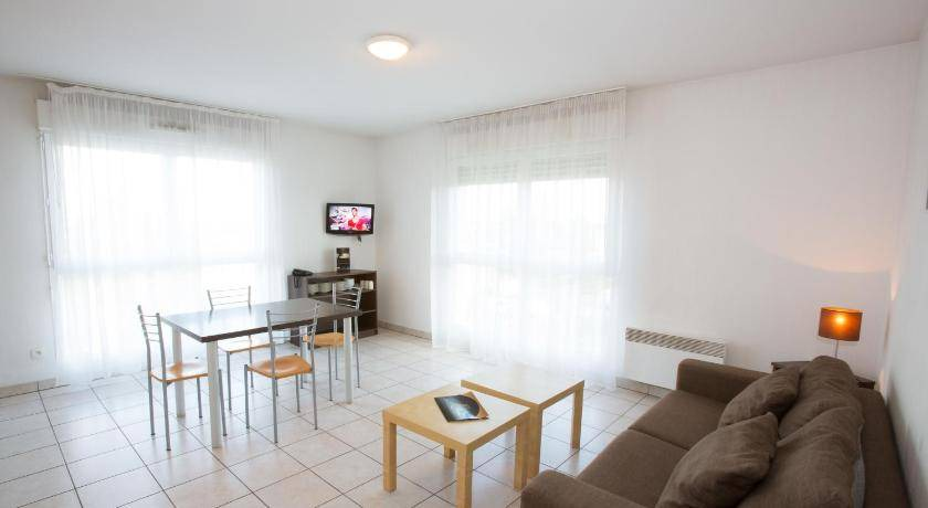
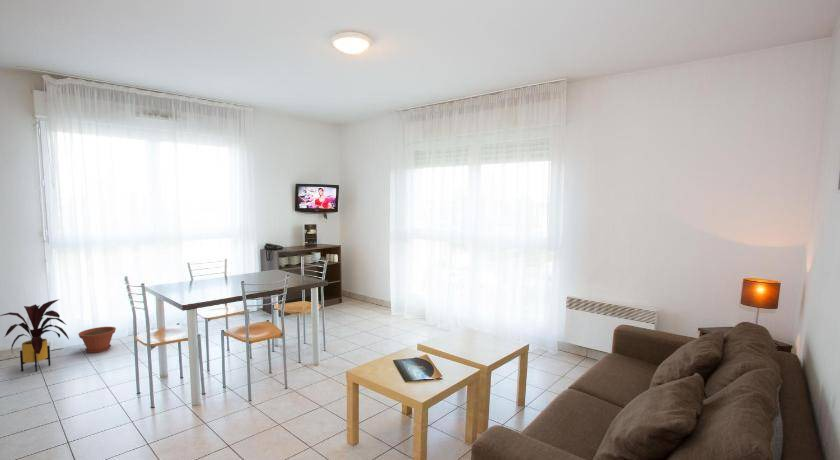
+ plant pot [78,326,117,354]
+ house plant [0,299,70,372]
